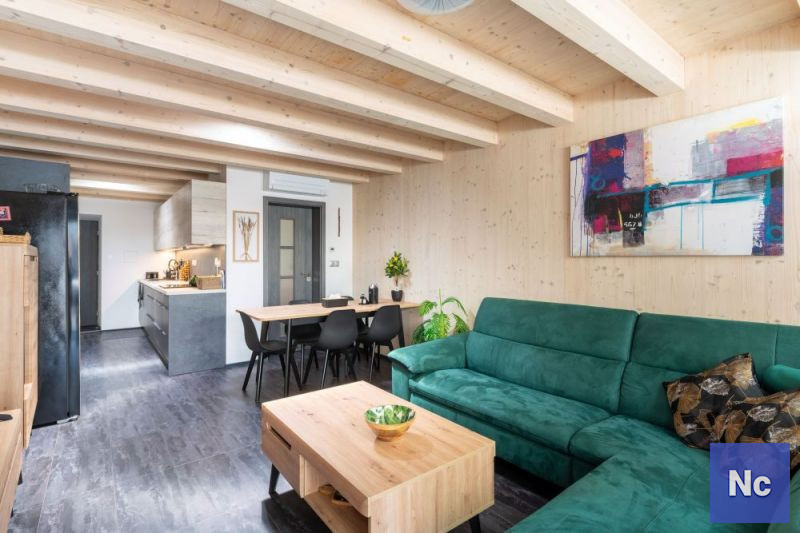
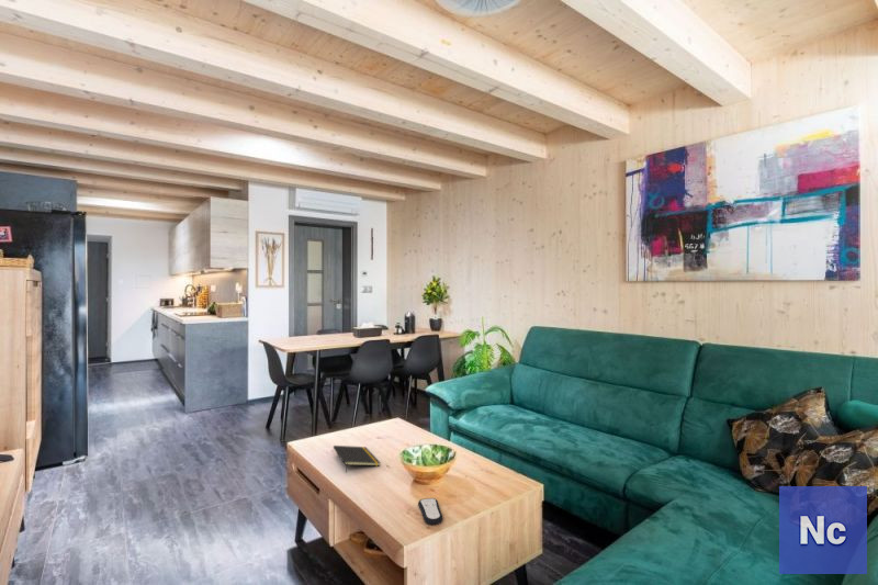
+ notepad [333,445,382,473]
+ remote control [417,497,443,526]
